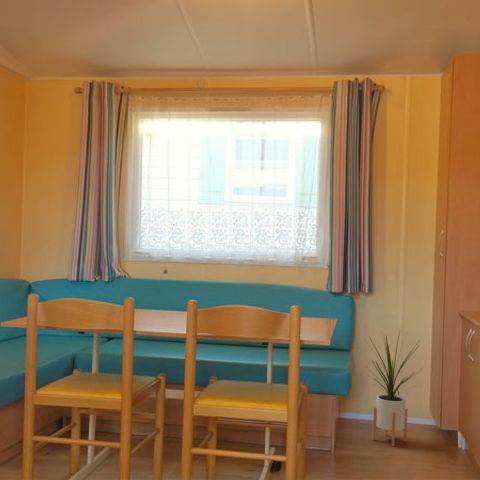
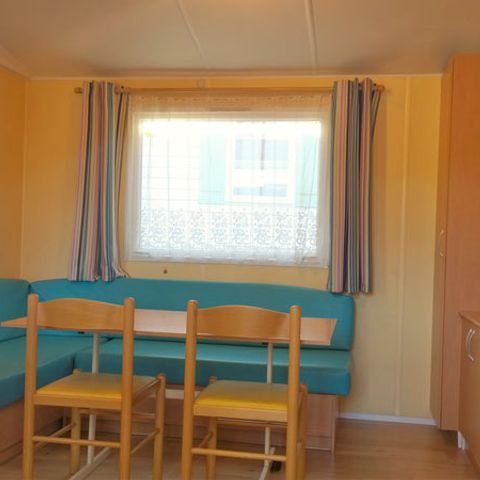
- house plant [364,330,424,447]
